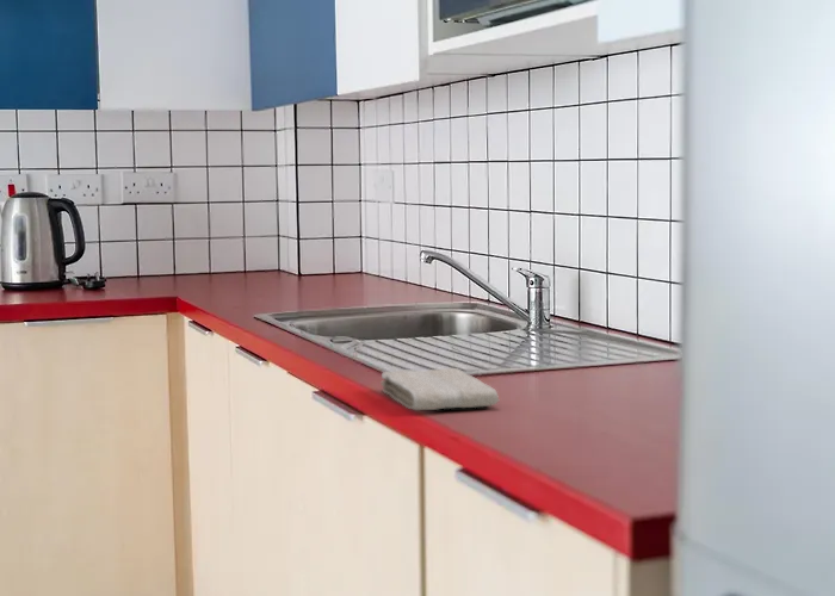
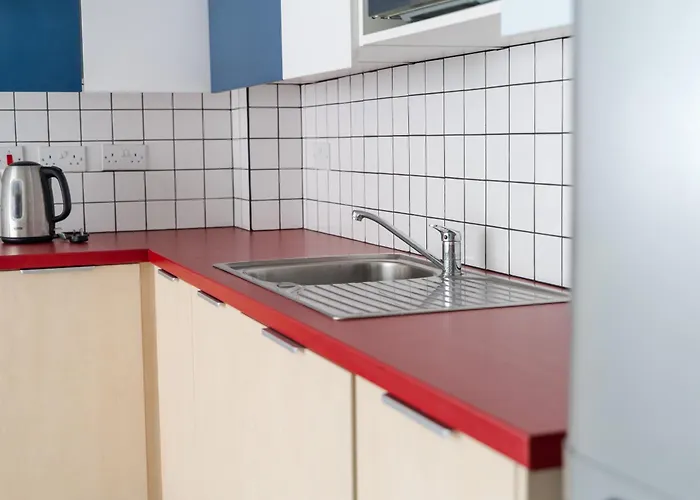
- washcloth [379,367,500,411]
